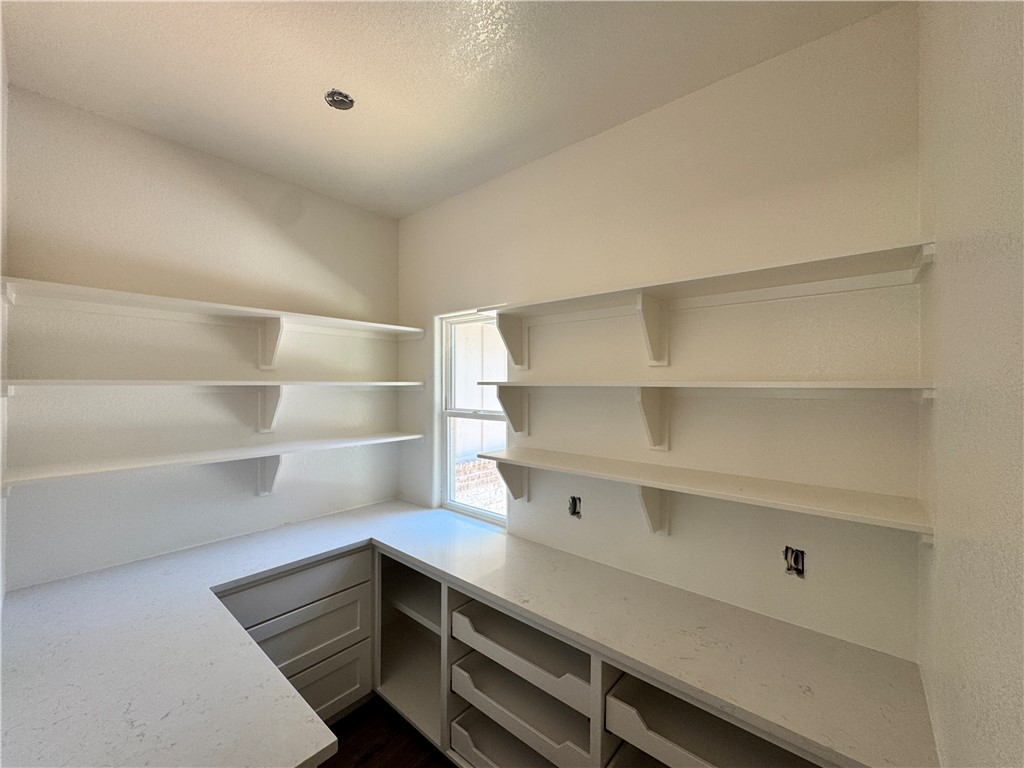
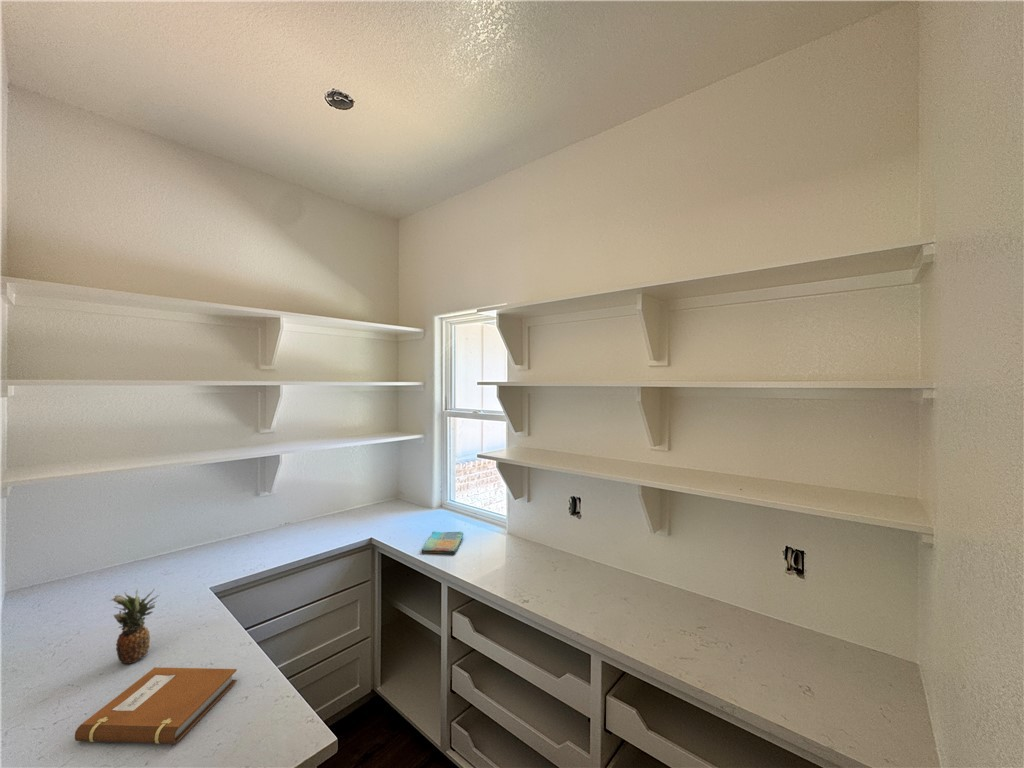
+ notebook [74,666,238,745]
+ dish towel [420,530,464,555]
+ fruit [109,588,161,665]
